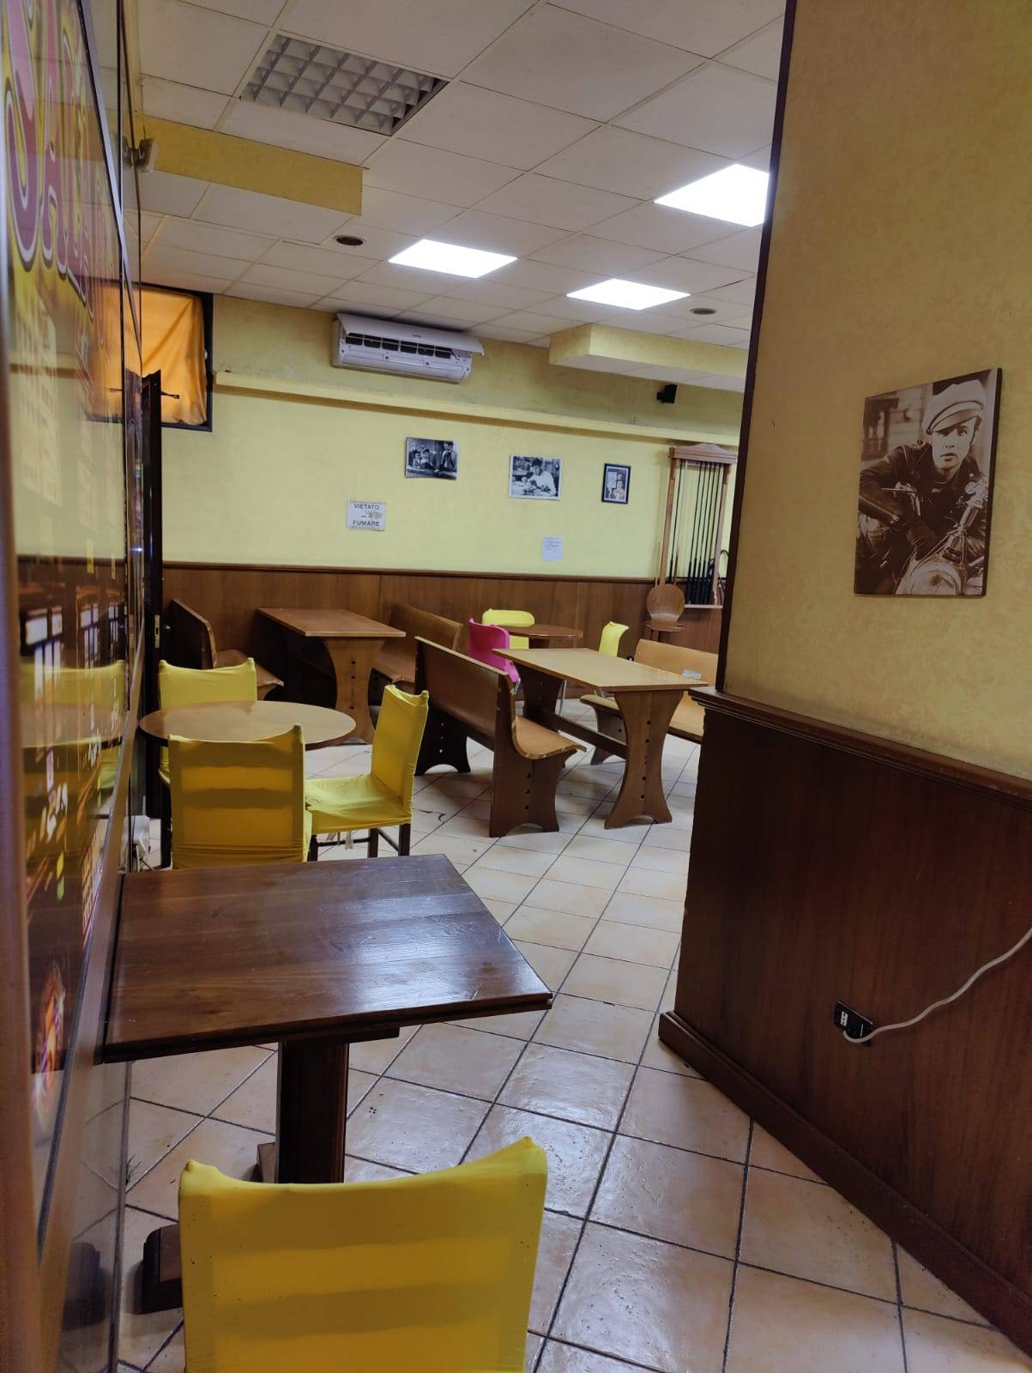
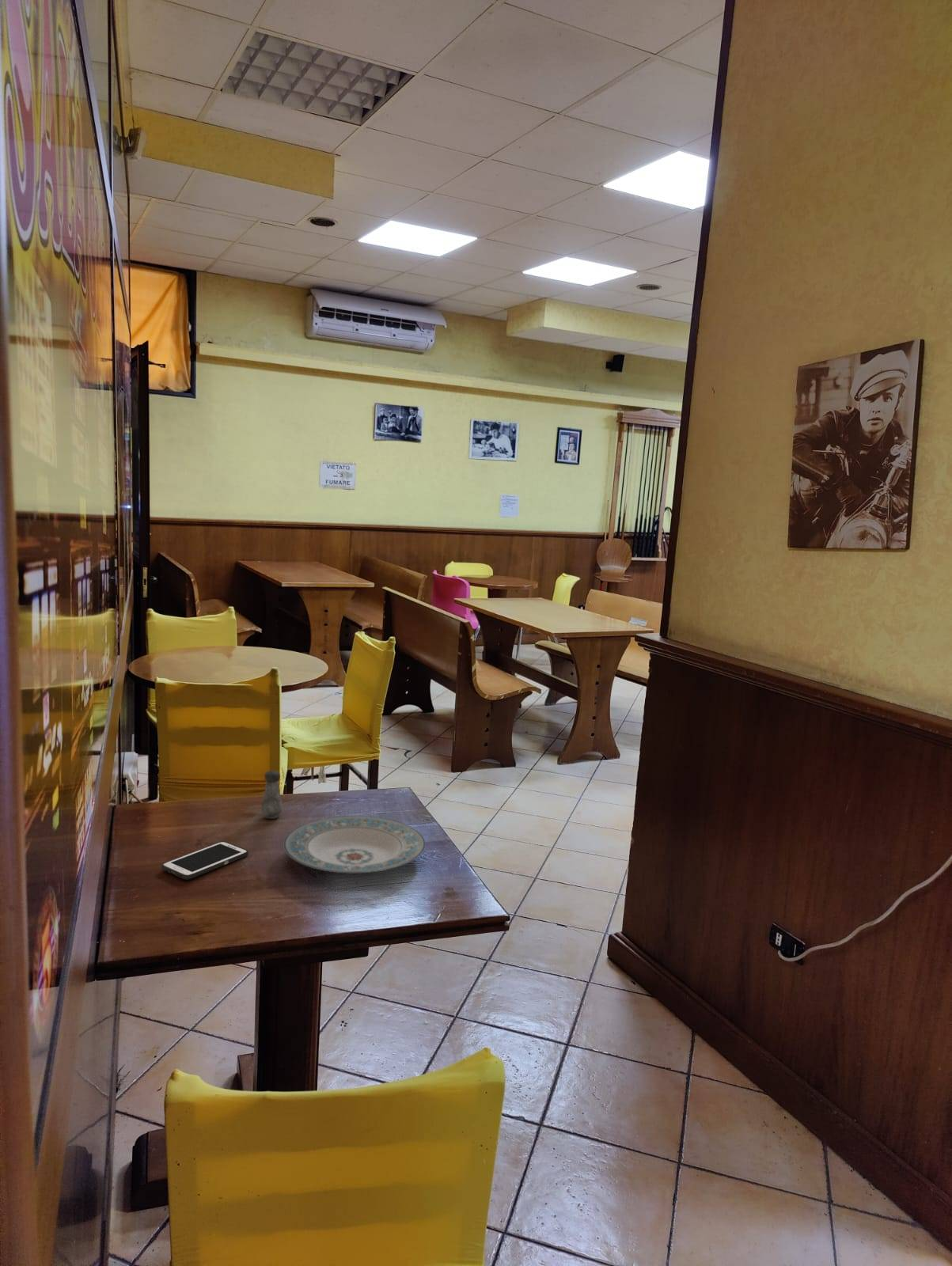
+ salt shaker [260,770,283,820]
+ plate [283,815,427,874]
+ cell phone [161,840,249,881]
